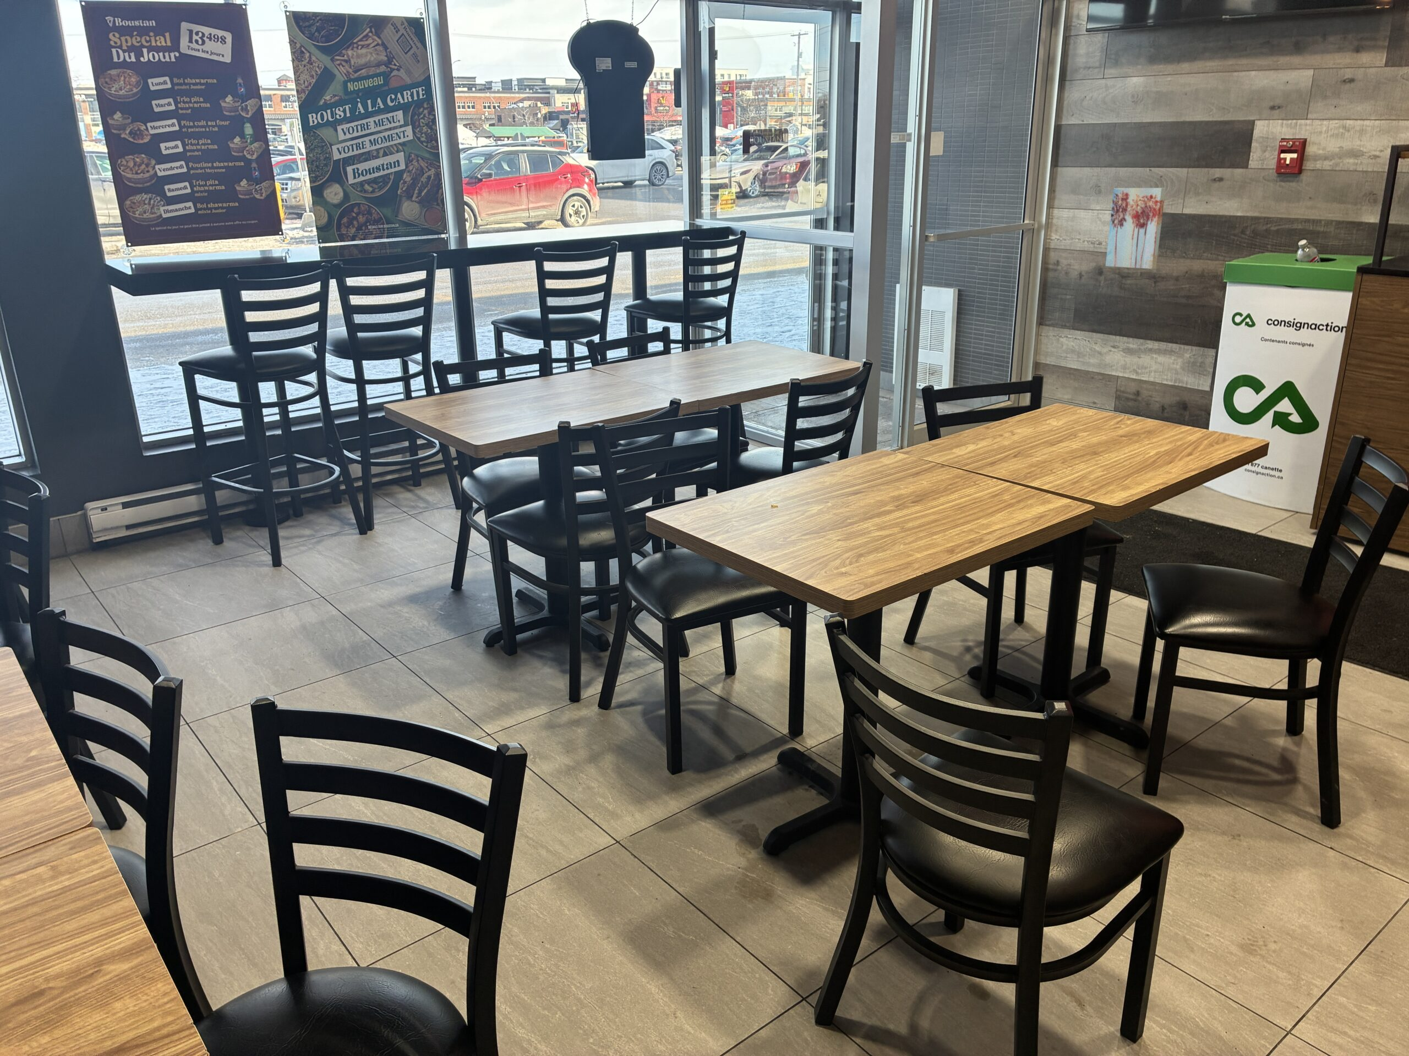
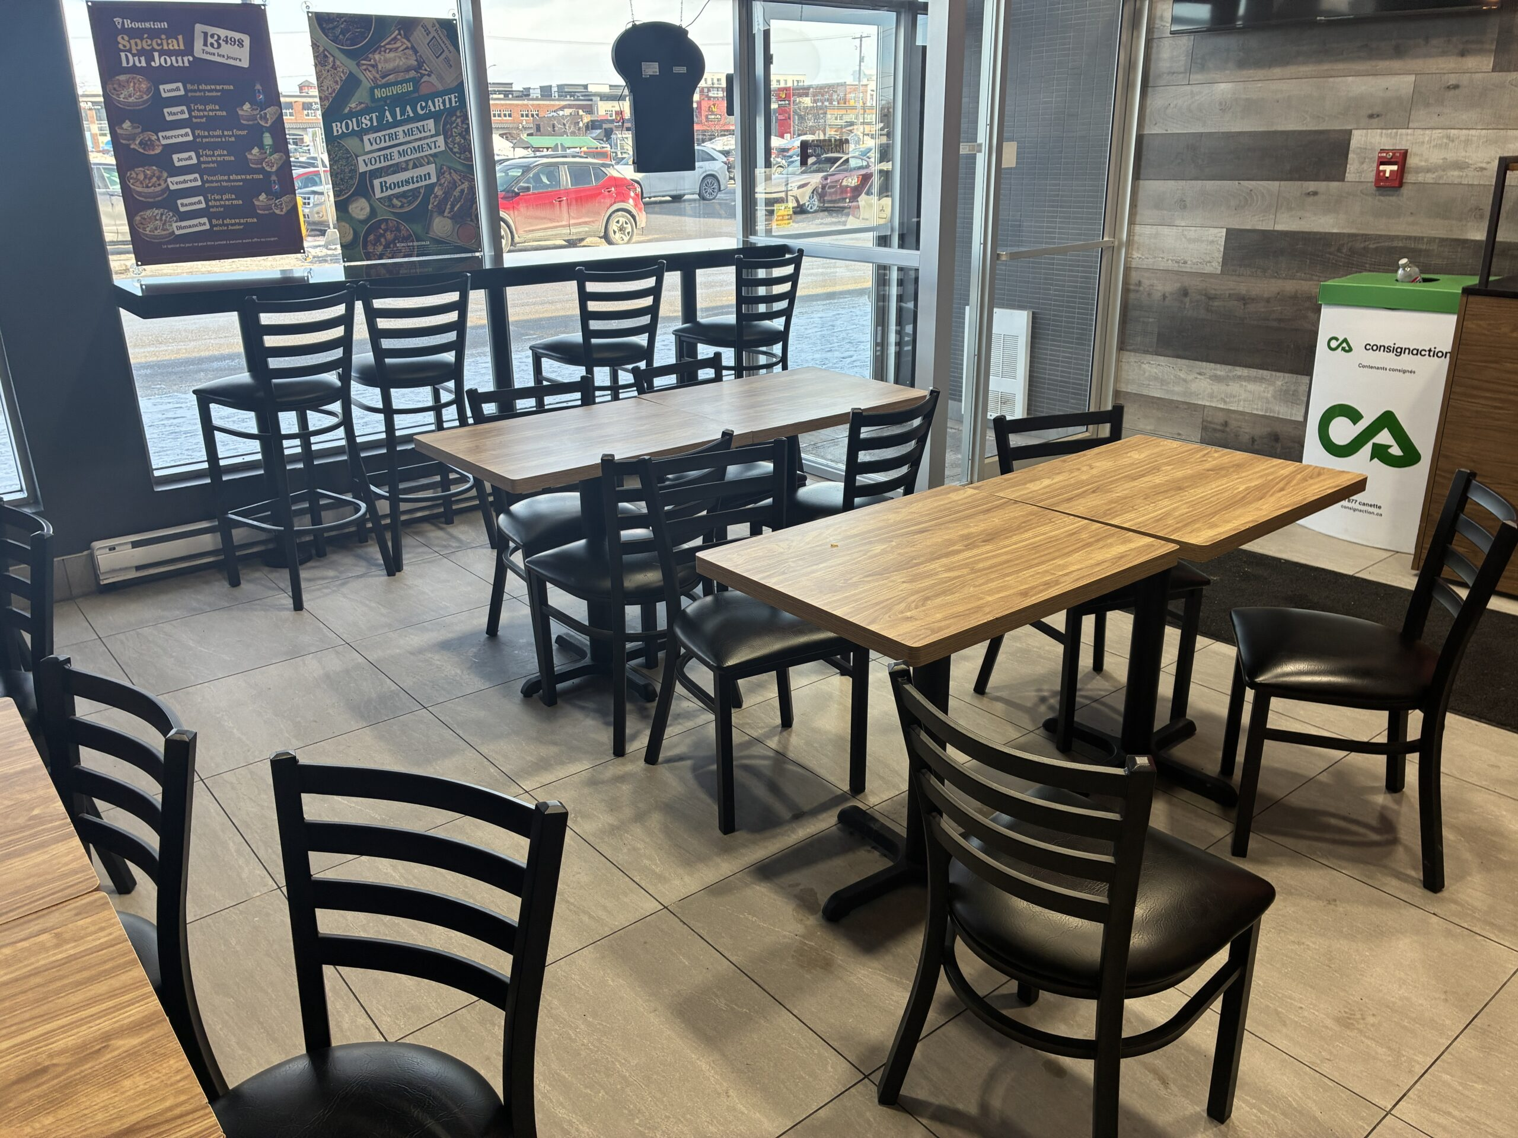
- wall art [1105,187,1166,270]
